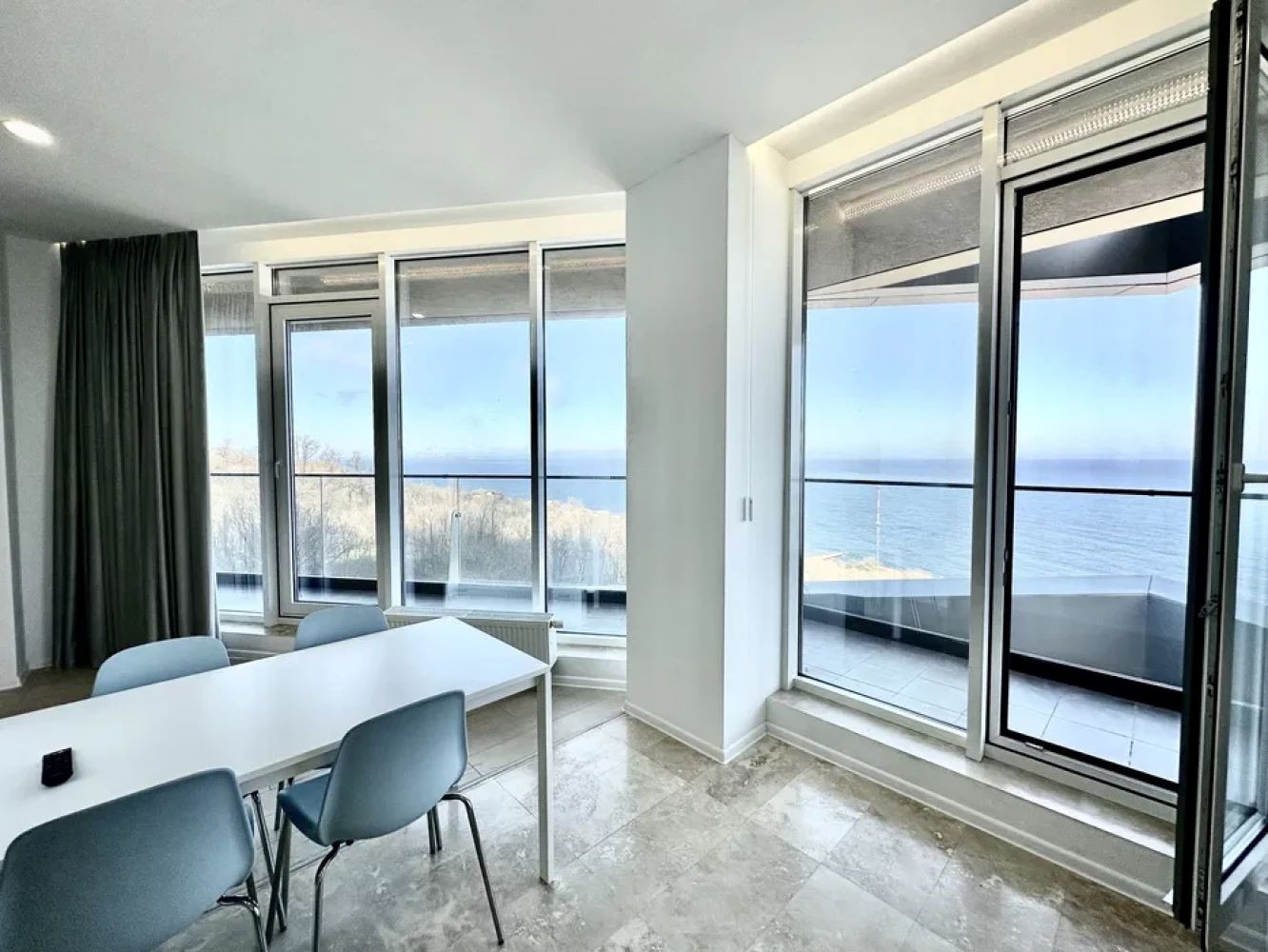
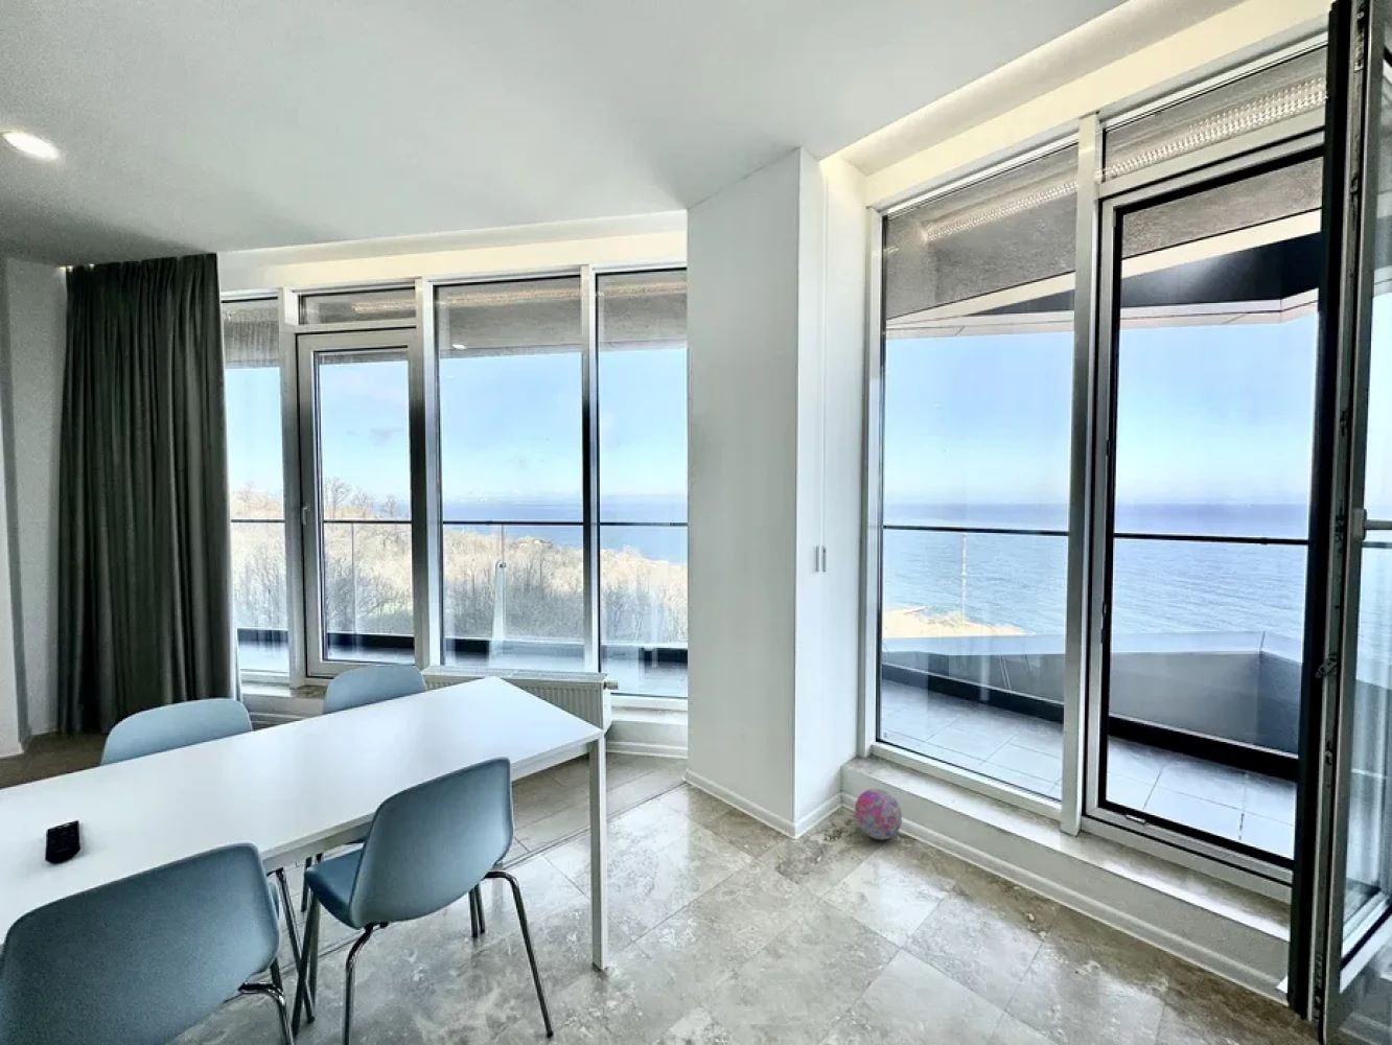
+ decorative ball [854,788,902,841]
